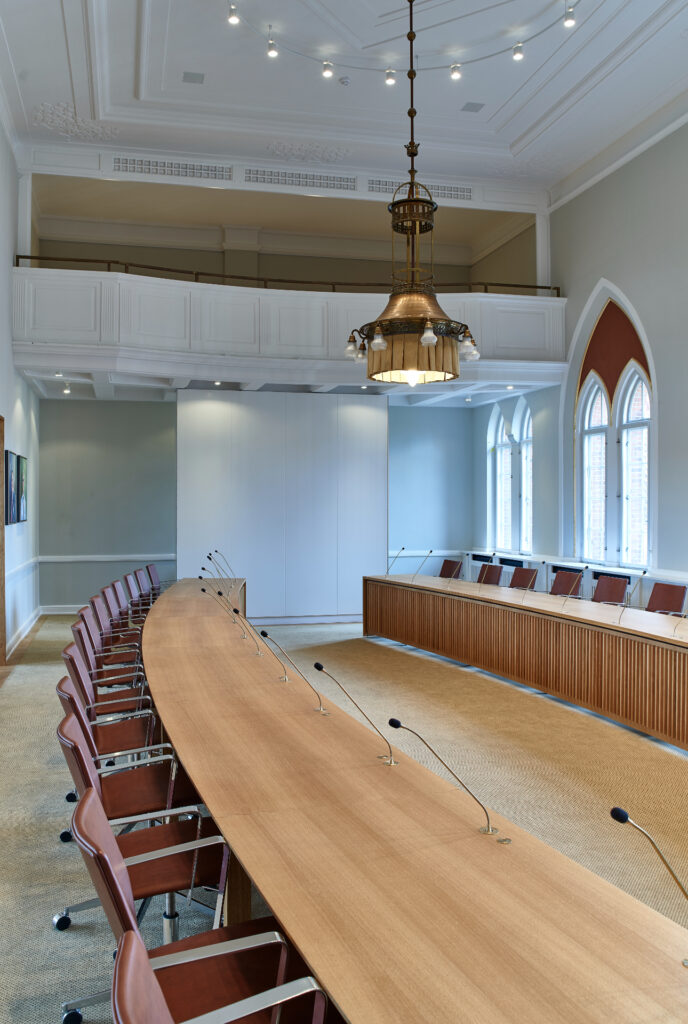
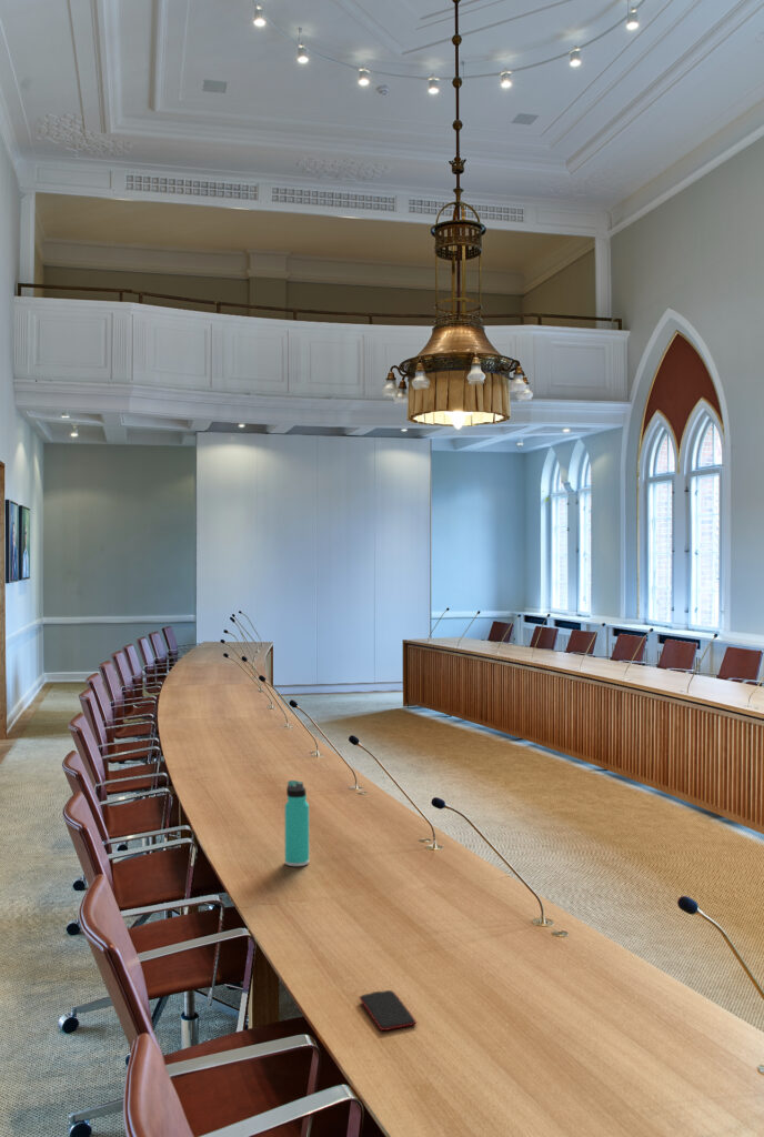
+ smartphone [359,989,419,1032]
+ thermos bottle [284,779,310,867]
